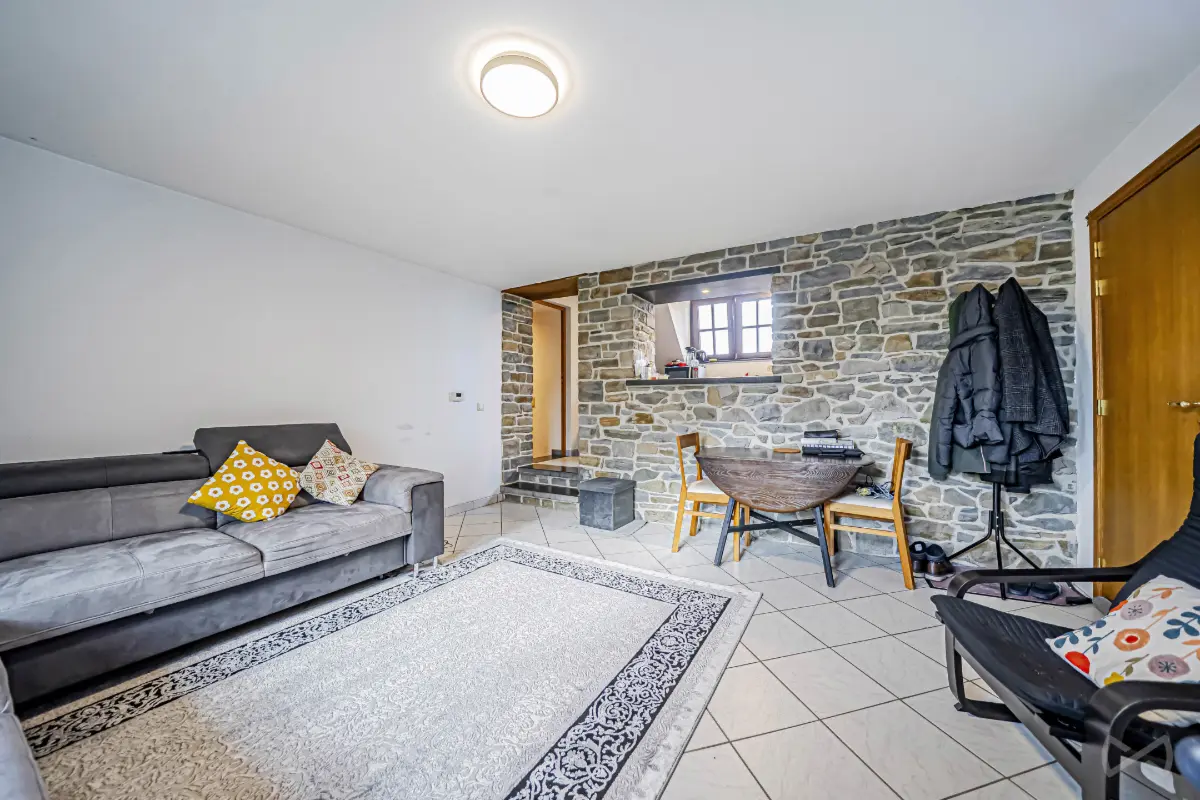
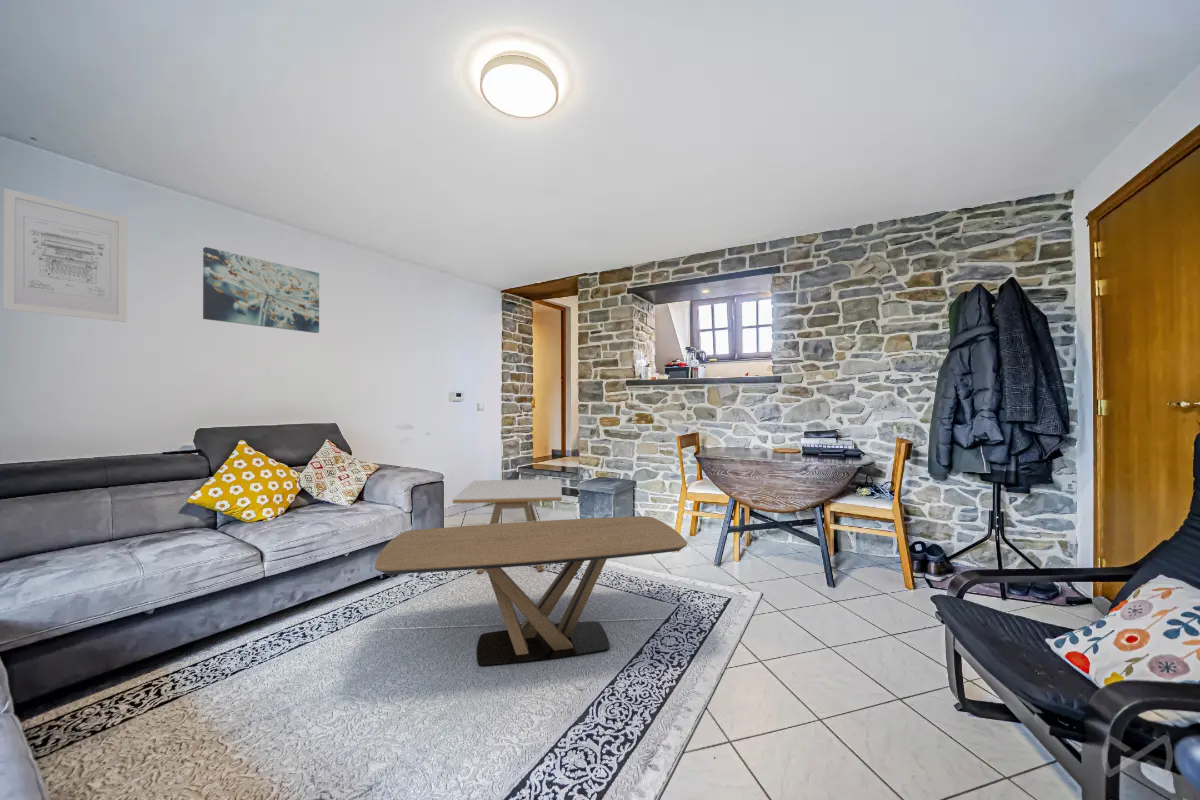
+ wall art [202,246,320,334]
+ side table [452,478,563,574]
+ coffee table [374,515,688,667]
+ wall art [2,187,128,323]
